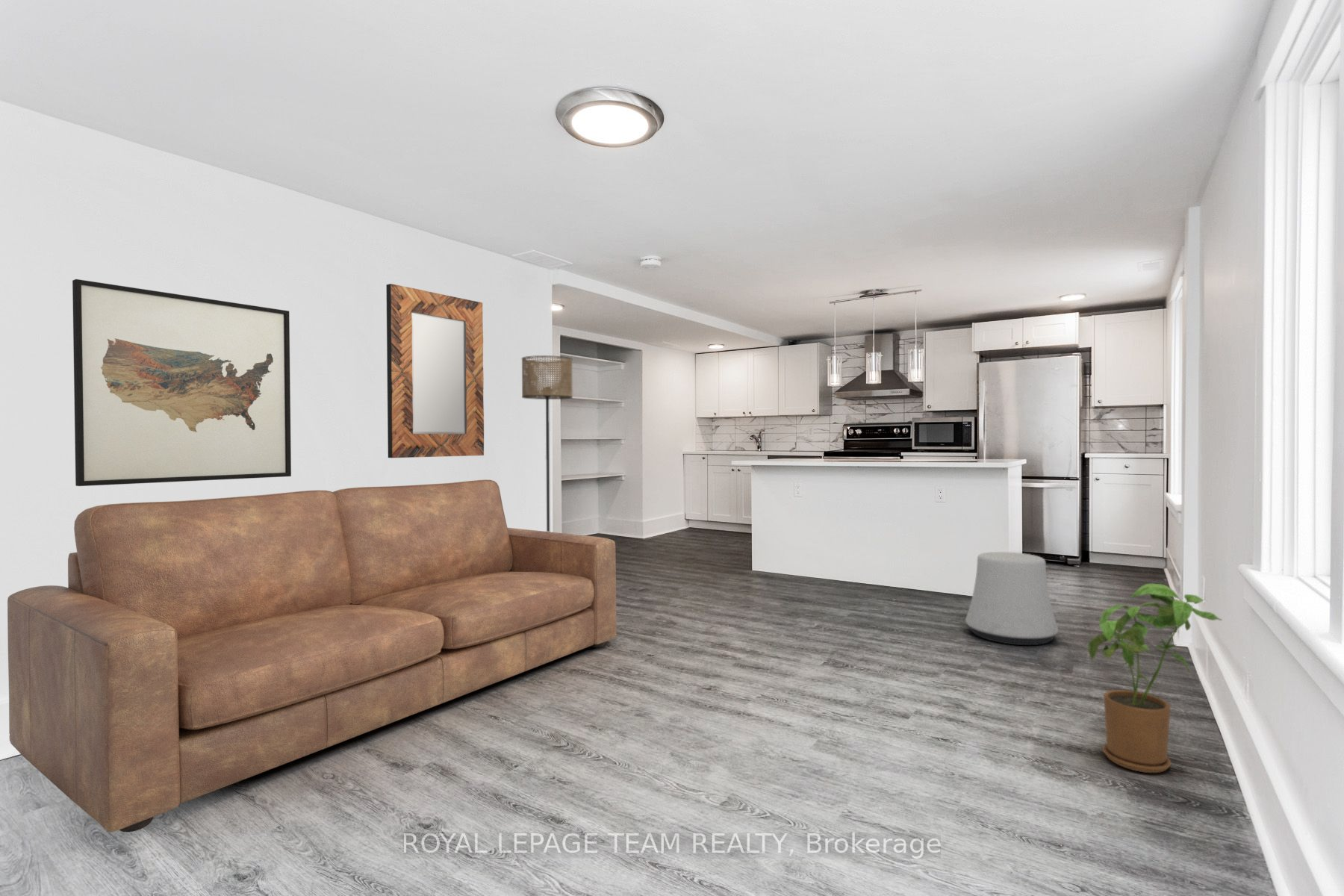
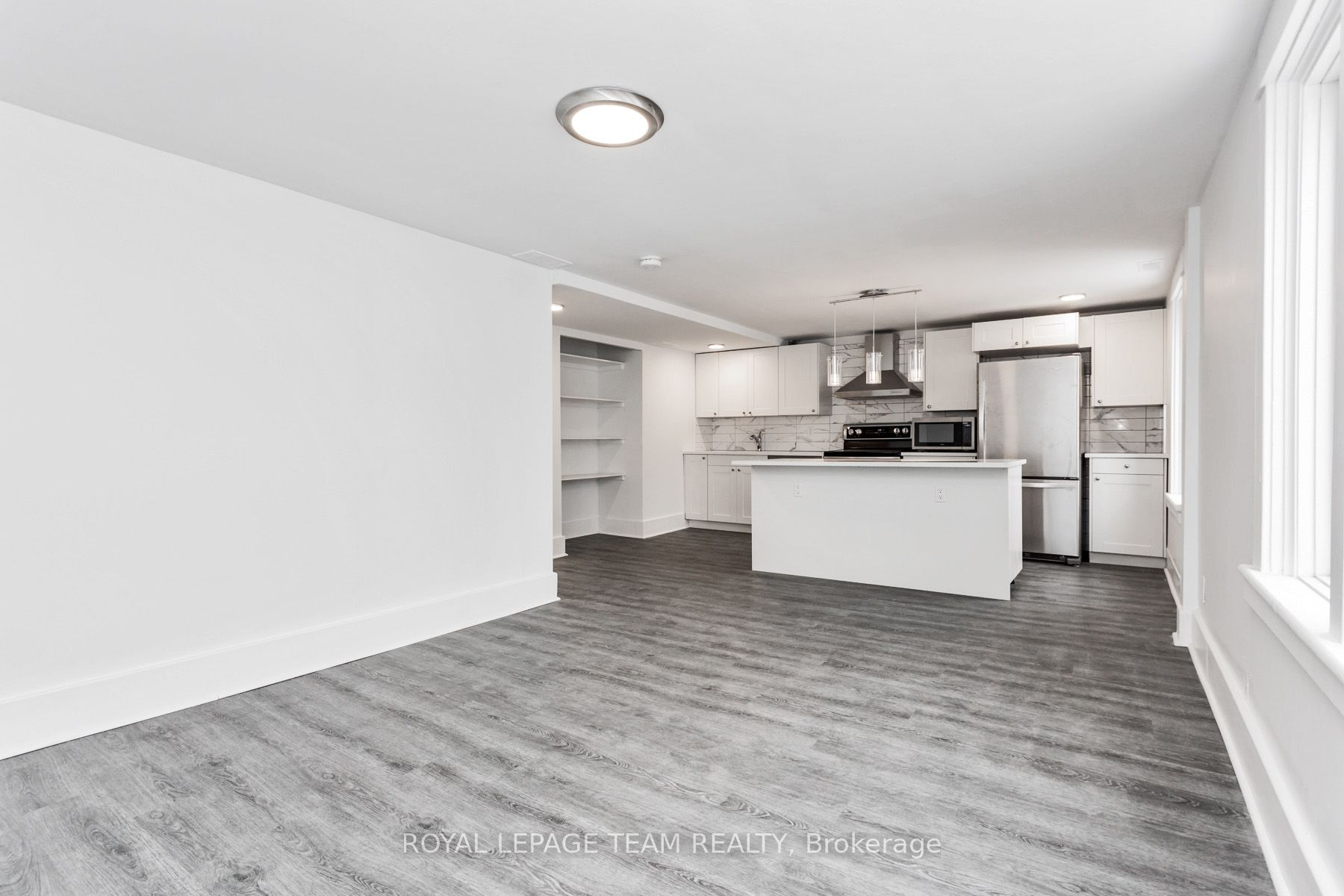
- wall art [72,279,292,487]
- stool [965,551,1059,646]
- floor lamp [521,355,573,532]
- sofa [7,479,617,833]
- house plant [1087,582,1224,774]
- home mirror [385,283,485,458]
